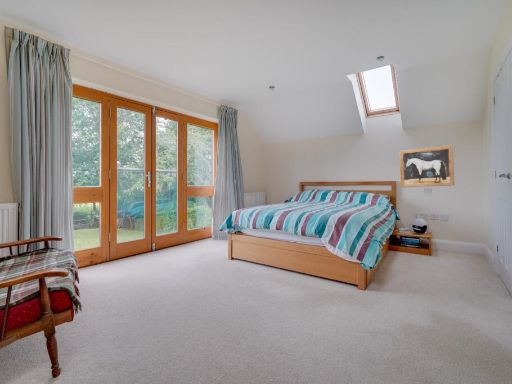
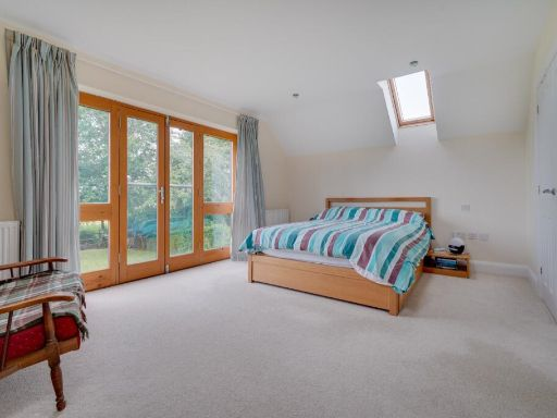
- wall art [398,144,455,188]
